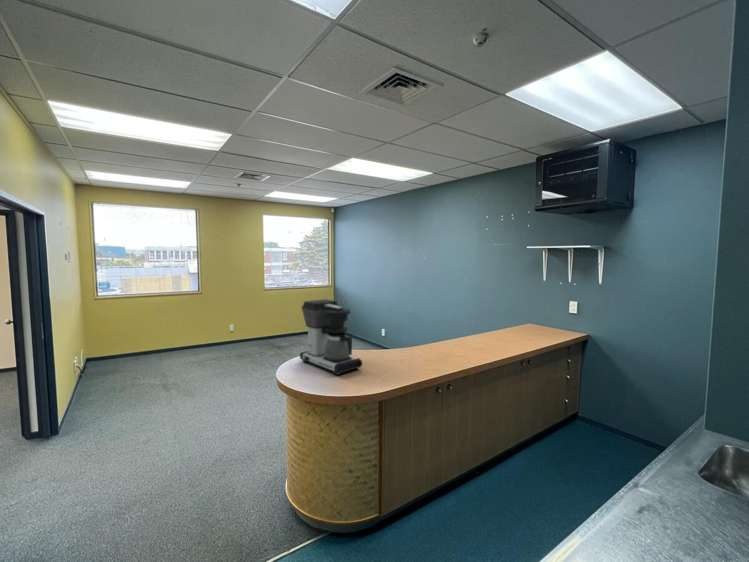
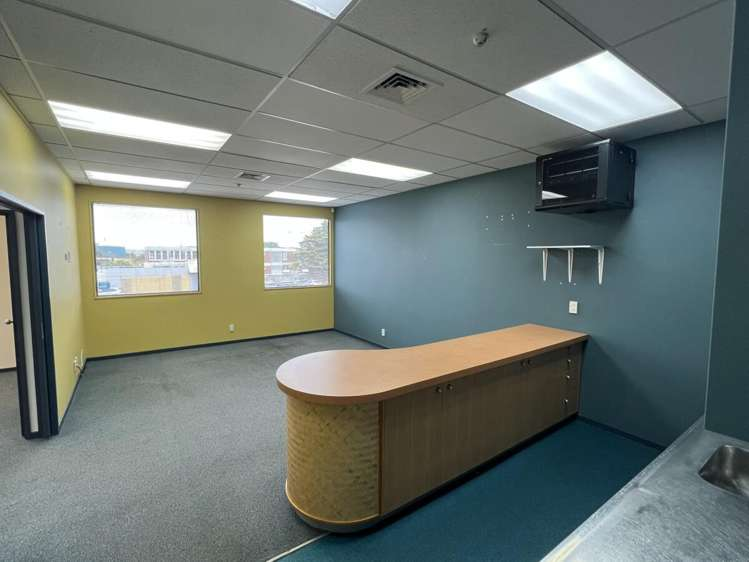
- coffee maker [299,298,363,376]
